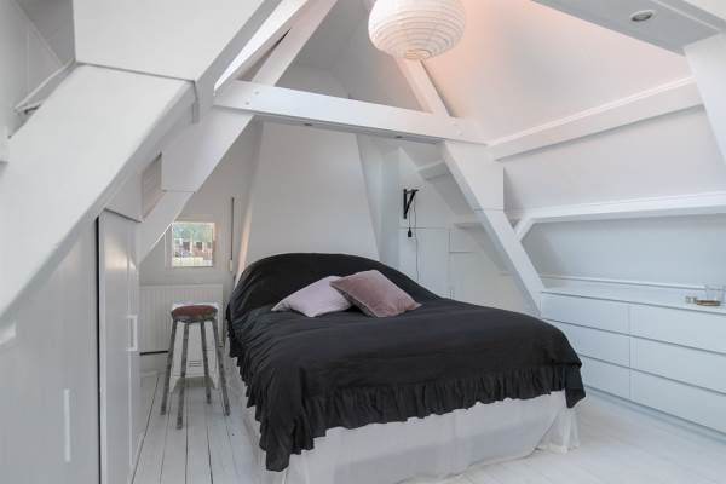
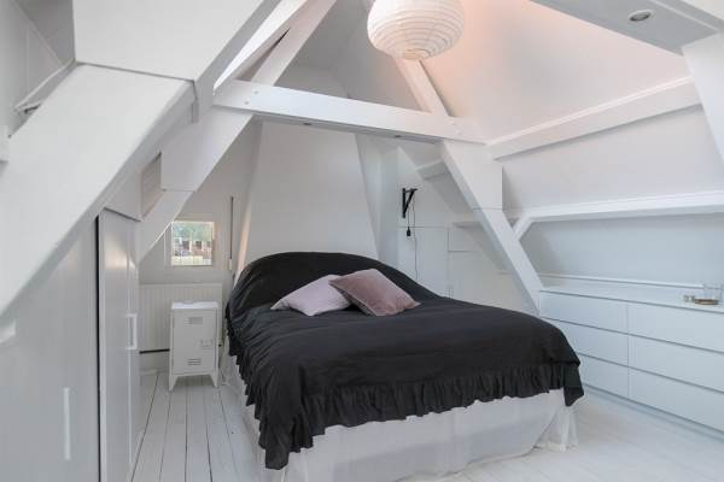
- music stool [160,304,231,431]
